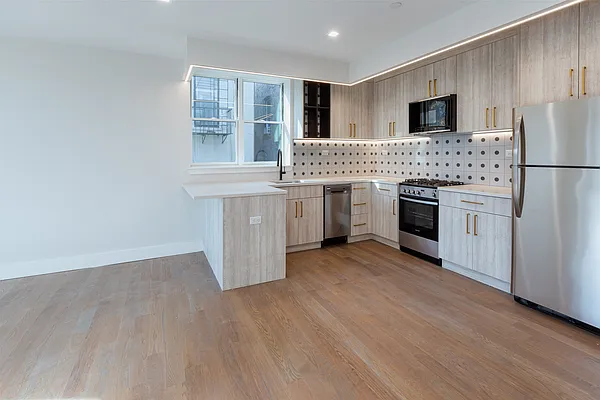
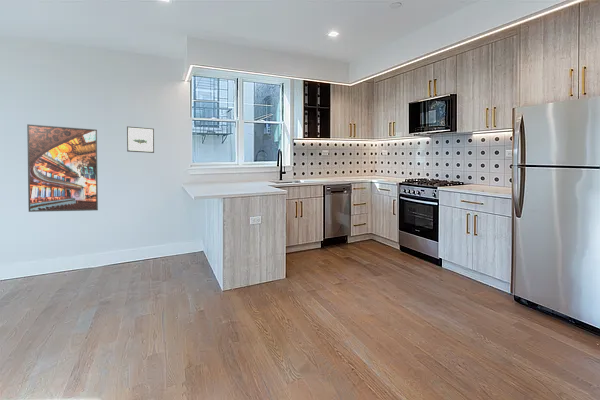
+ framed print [26,123,99,213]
+ wall art [126,125,155,154]
